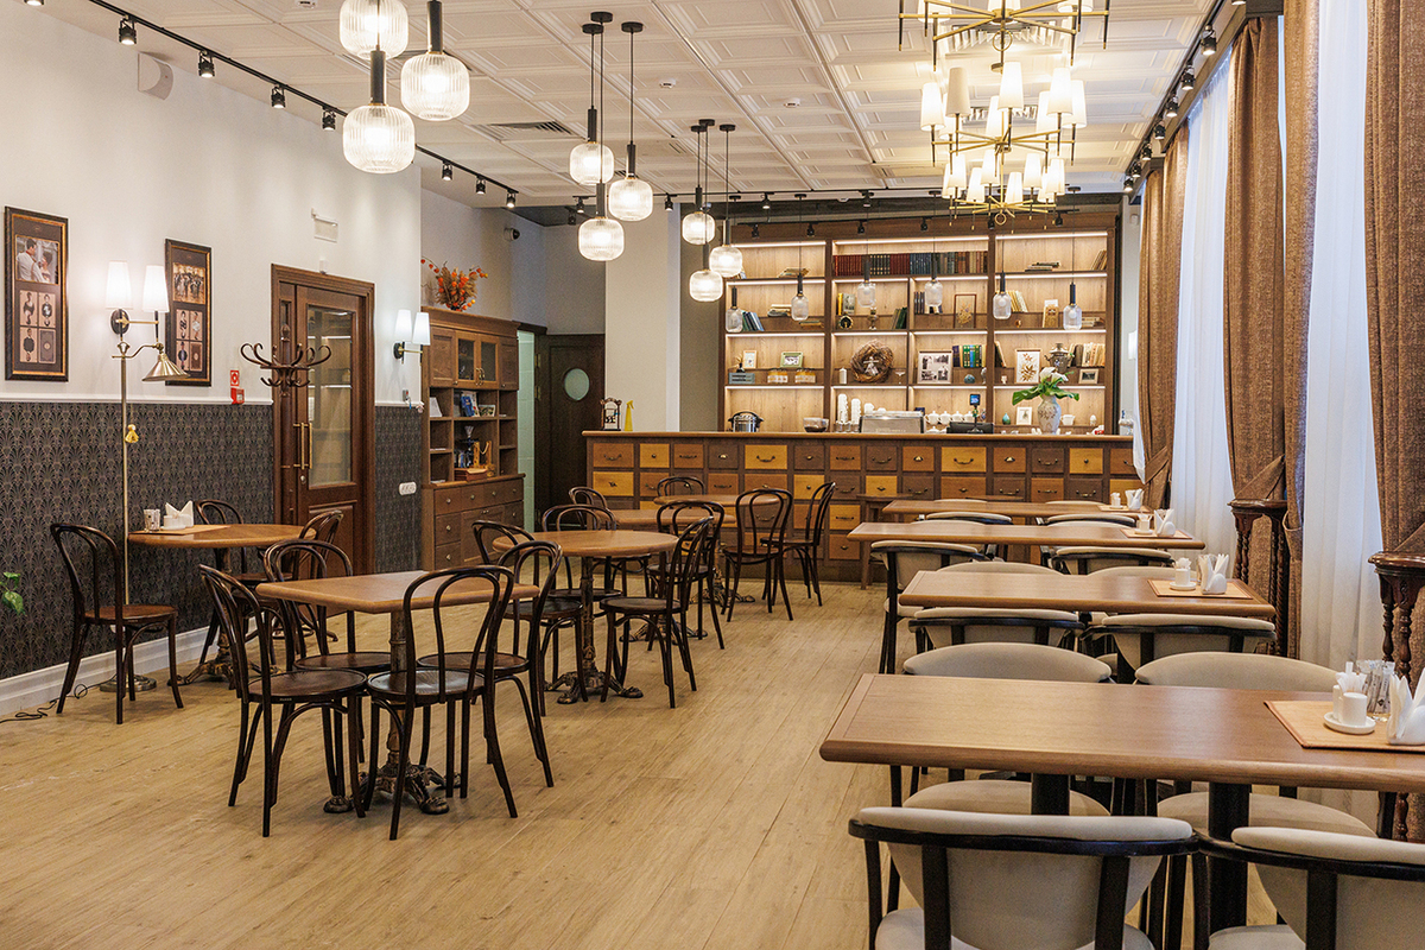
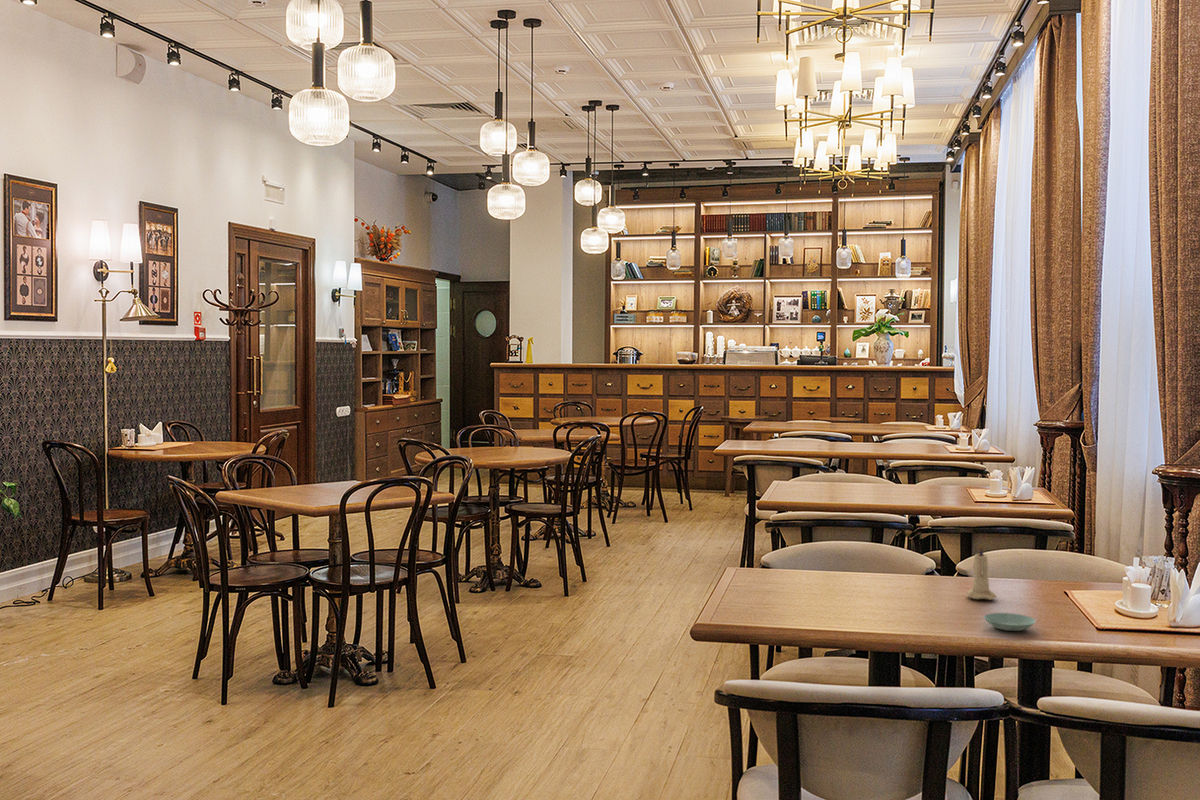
+ candle [966,543,998,601]
+ saucer [983,612,1037,632]
